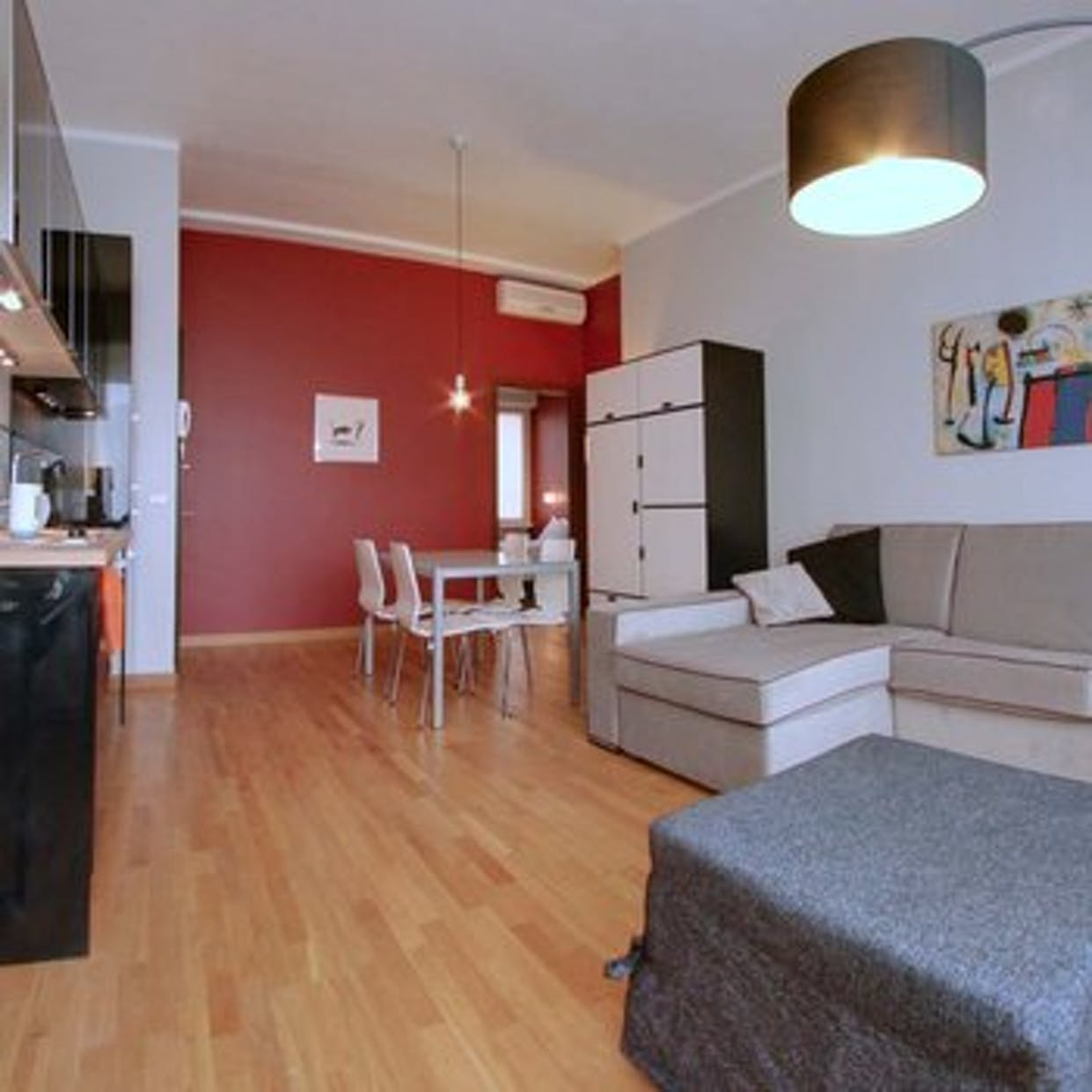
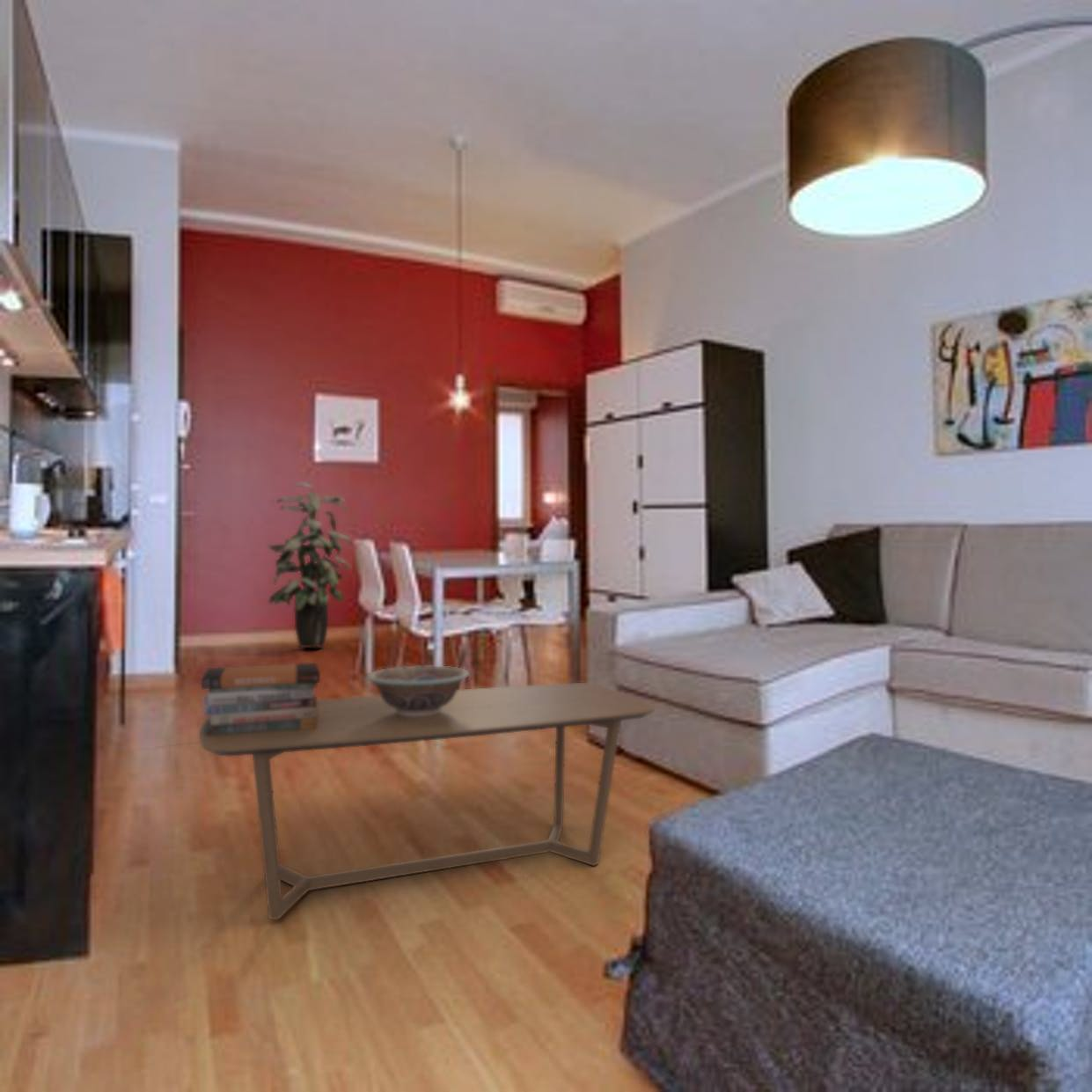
+ coffee table [198,682,655,921]
+ indoor plant [267,481,353,649]
+ book stack [201,662,321,736]
+ decorative bowl [365,665,471,717]
